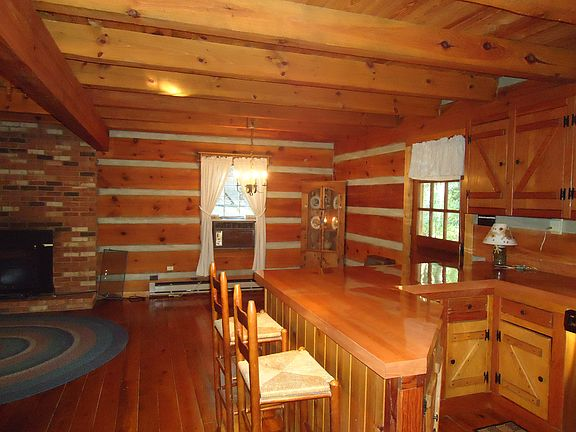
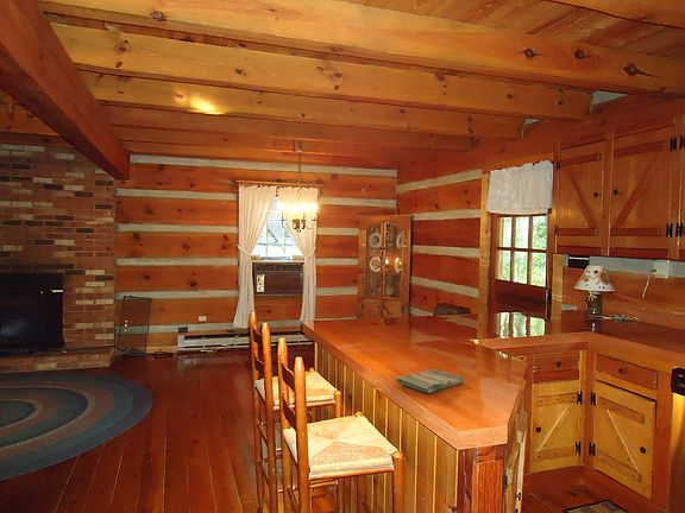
+ dish towel [395,368,466,394]
